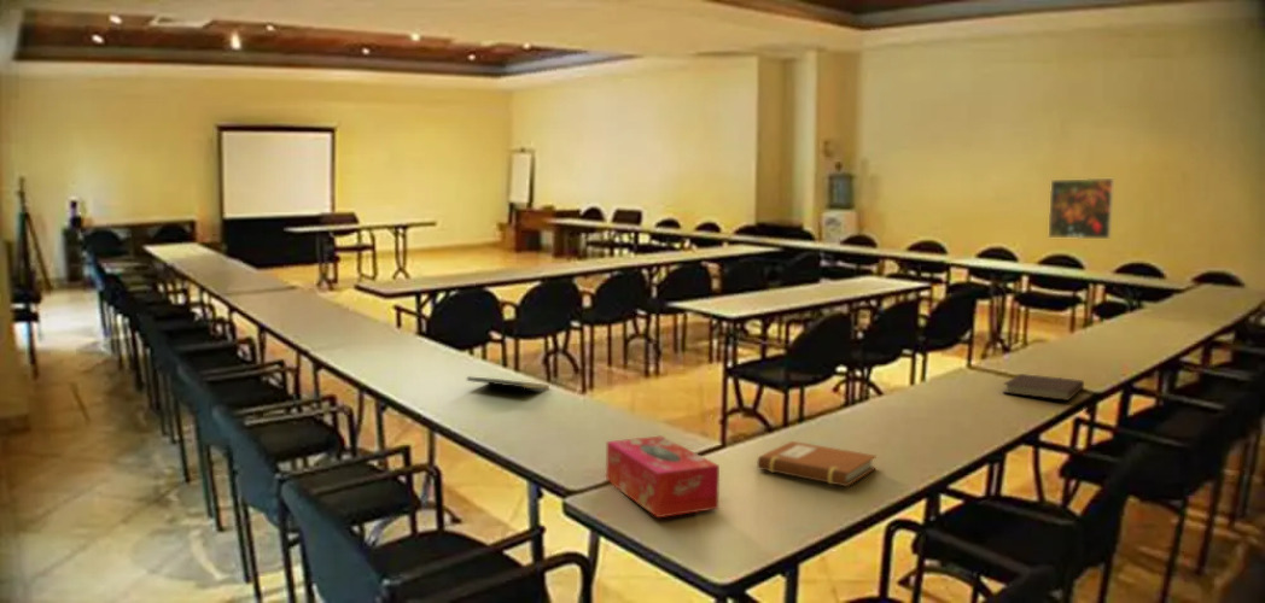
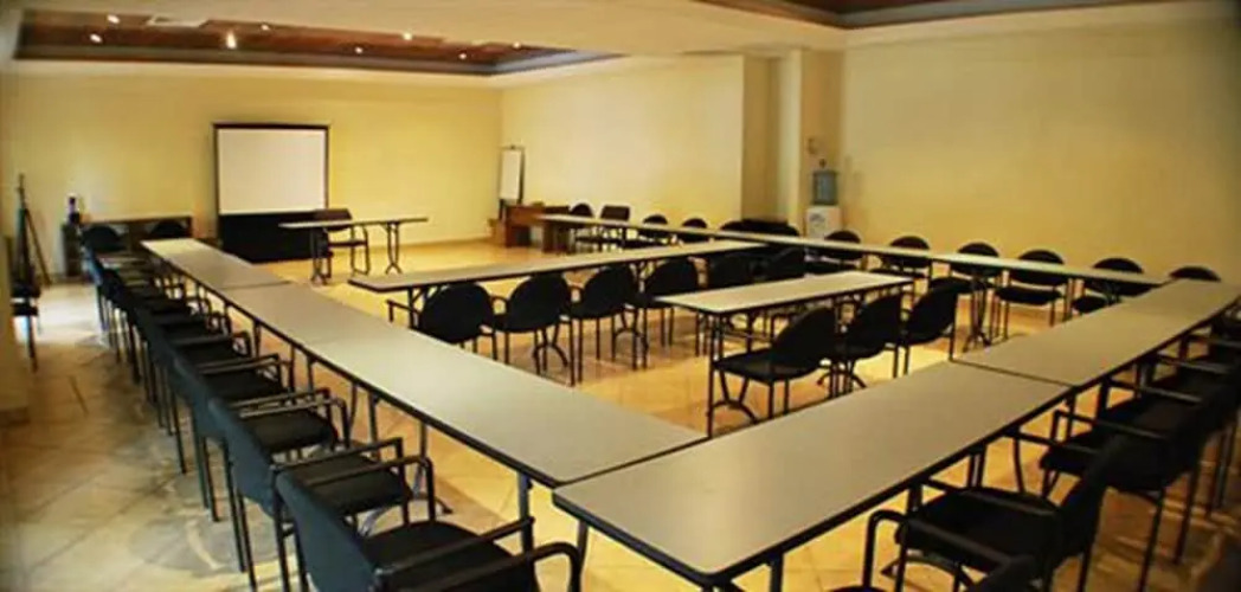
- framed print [1047,177,1115,240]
- notebook [1001,373,1085,402]
- notebook [756,440,878,487]
- tissue box [605,435,721,519]
- notepad [466,375,552,398]
